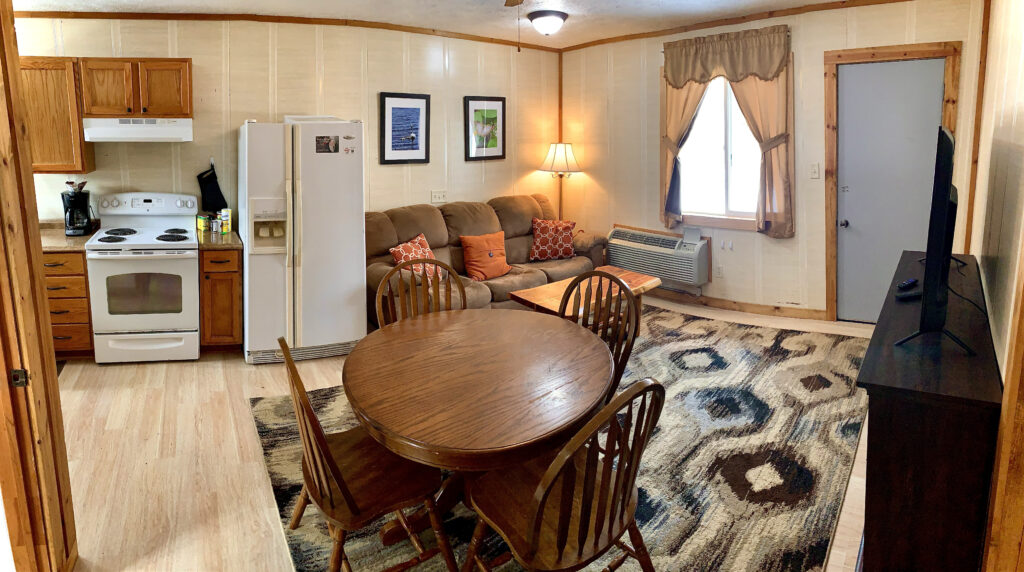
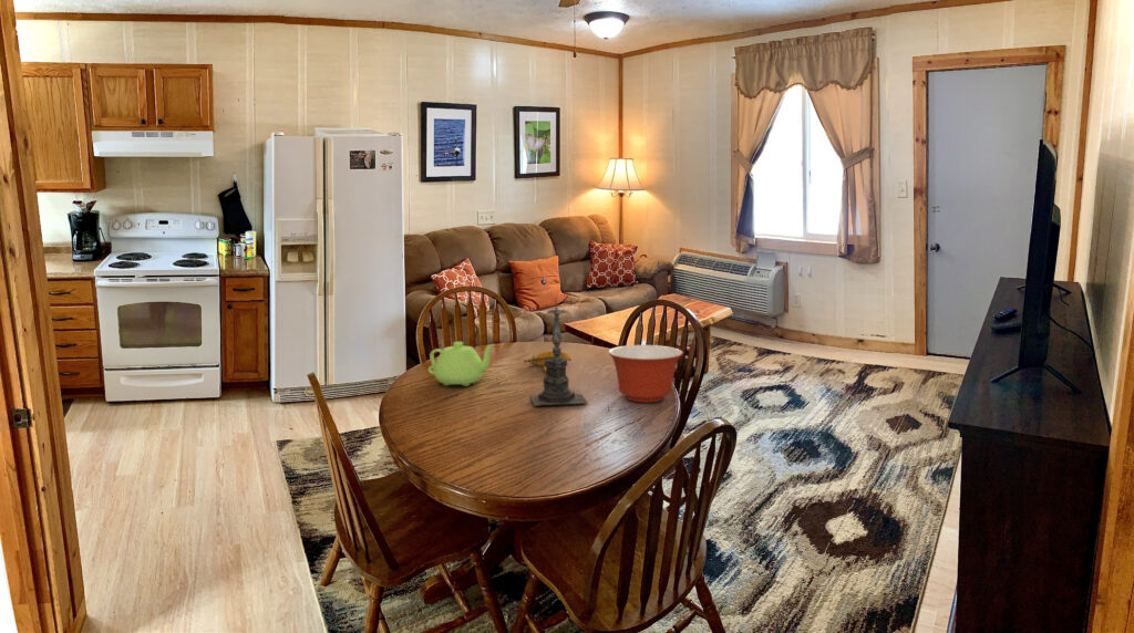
+ banana [523,350,573,373]
+ candle holder [529,294,589,407]
+ mixing bowl [607,344,684,403]
+ teapot [427,341,496,387]
